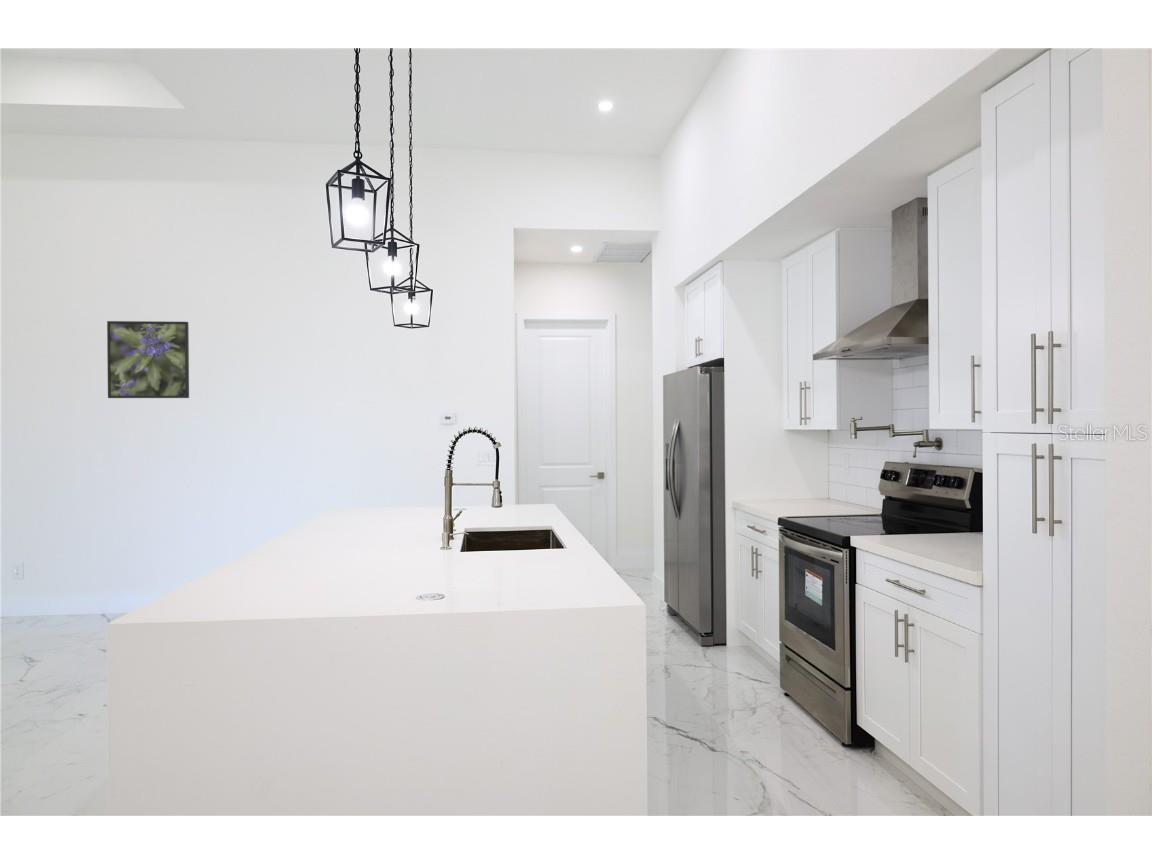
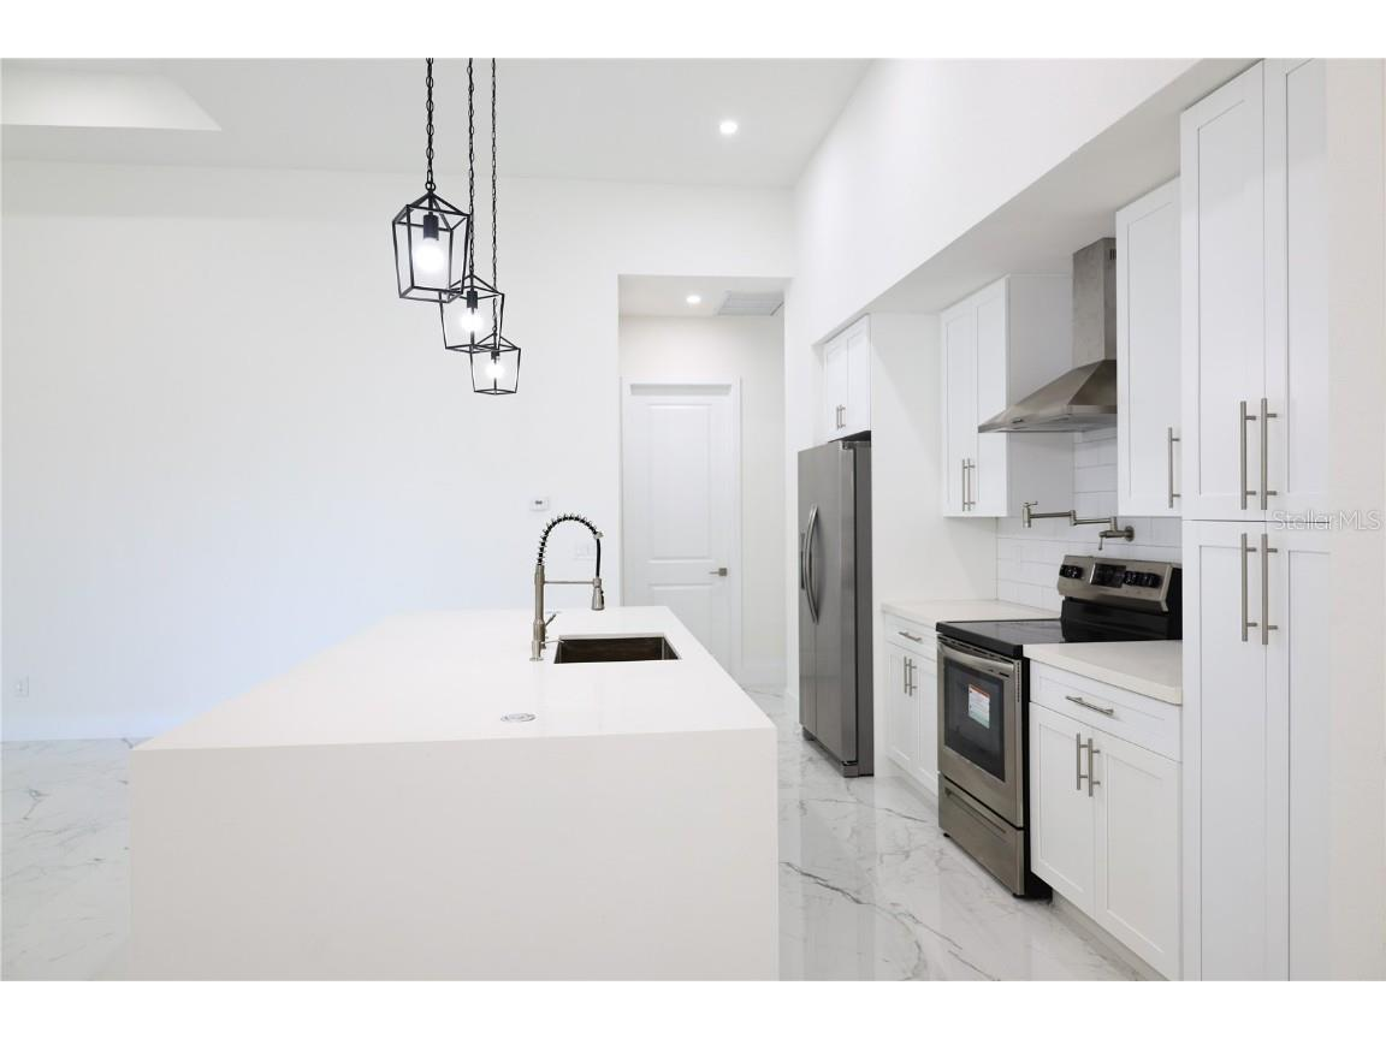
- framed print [106,320,190,399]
